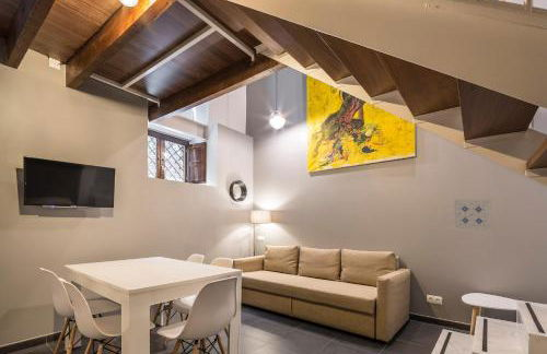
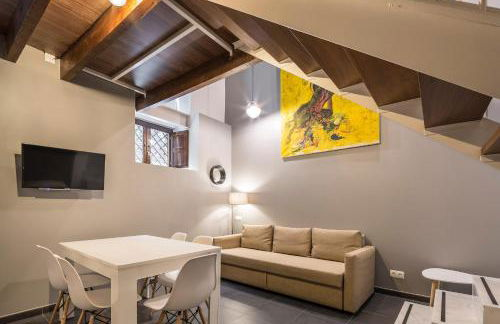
- wall art [452,198,493,233]
